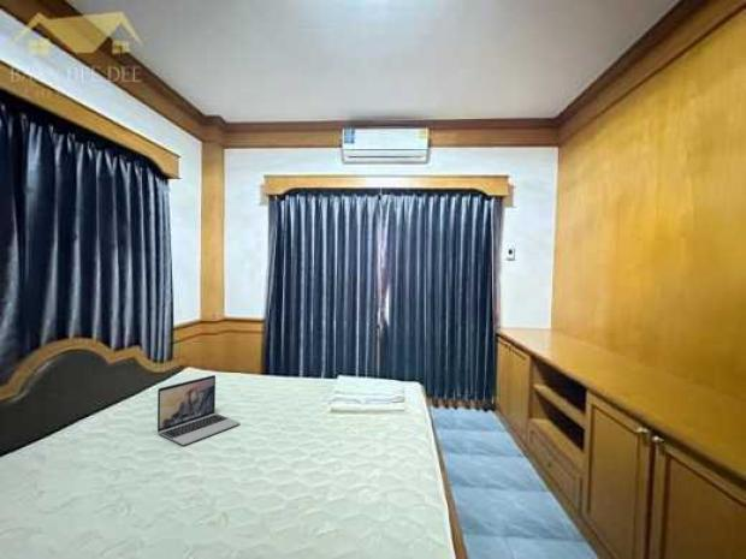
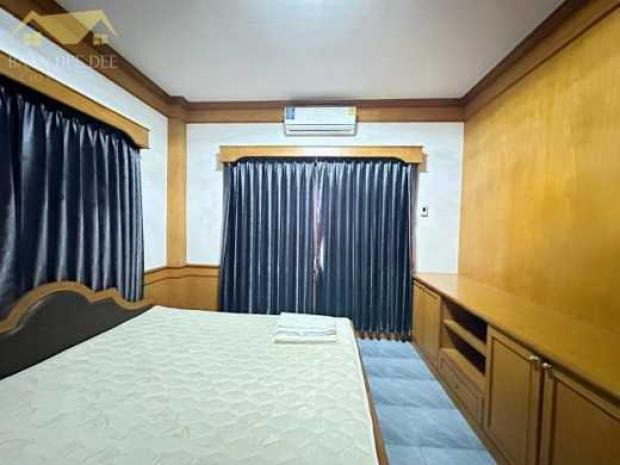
- laptop [156,374,241,446]
